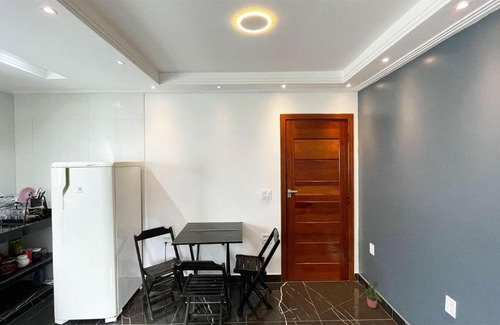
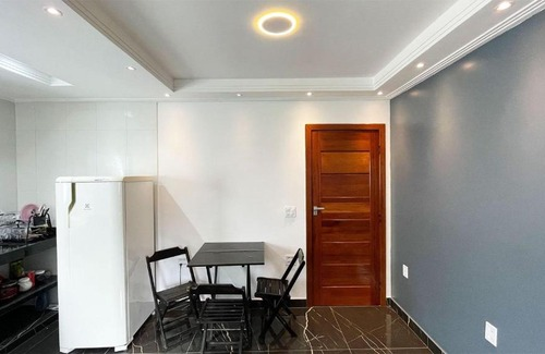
- potted plant [359,280,383,309]
